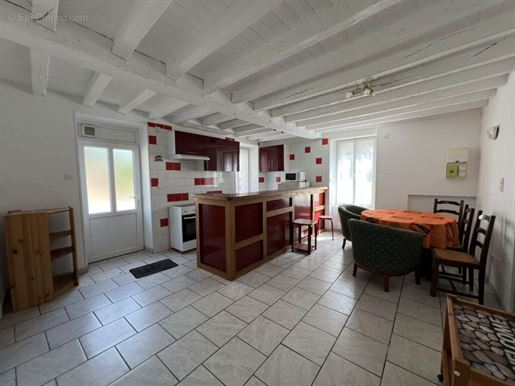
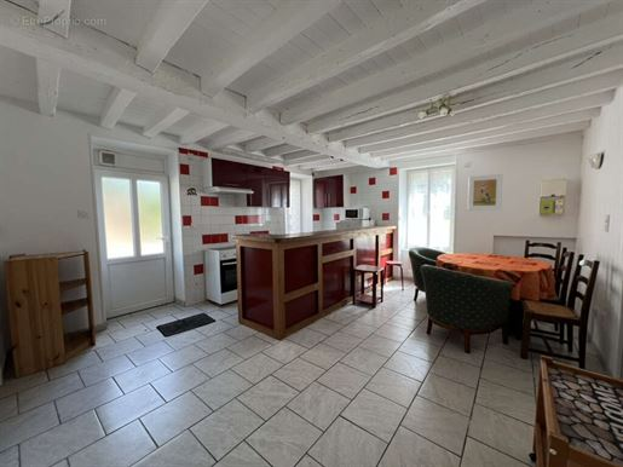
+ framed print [467,173,504,212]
